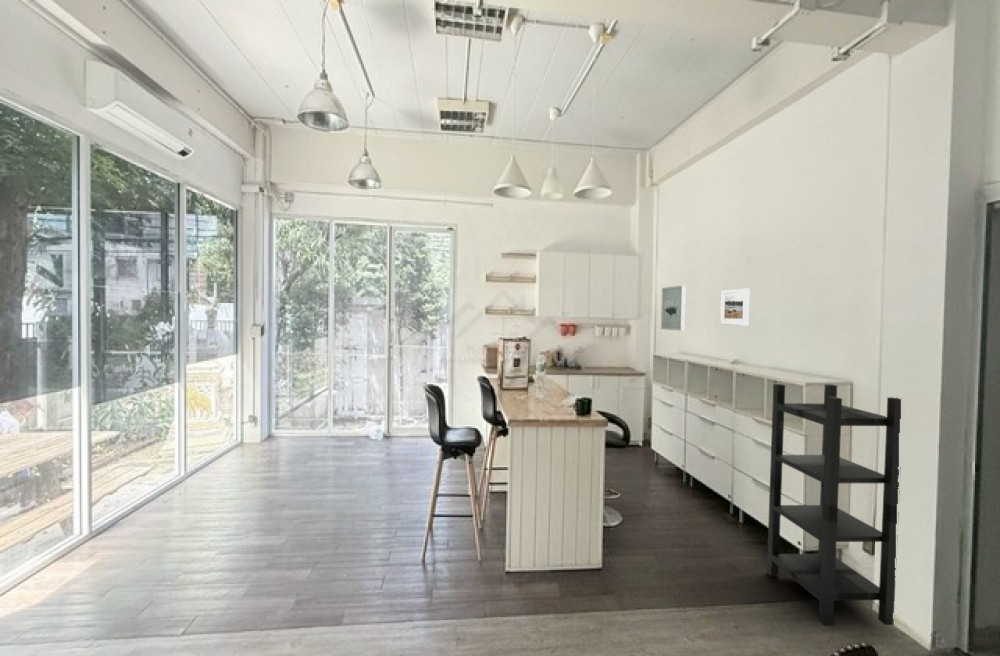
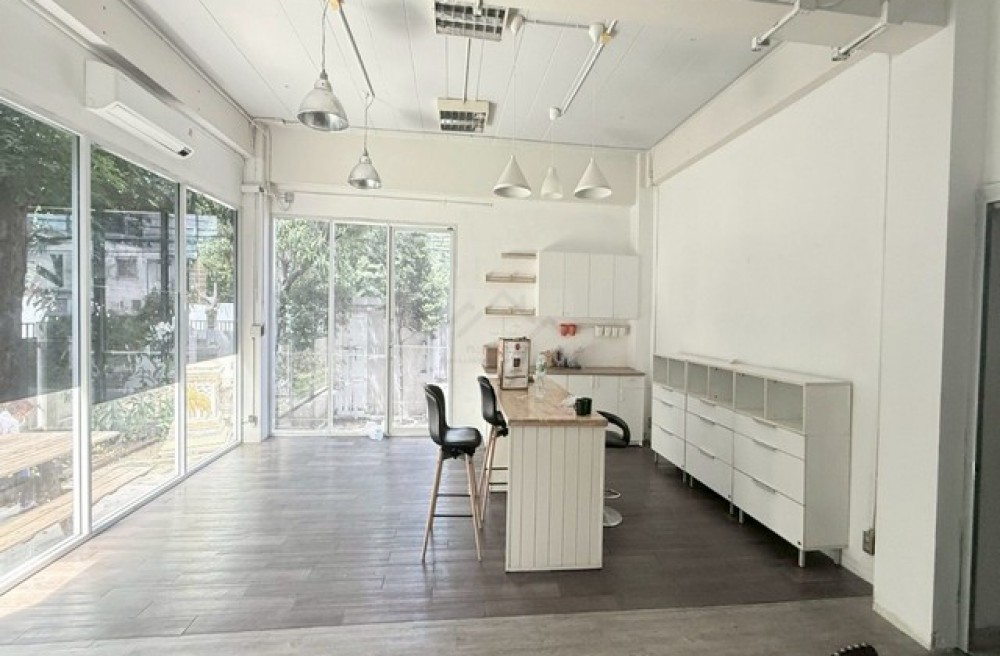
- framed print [719,288,751,327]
- shelving unit [766,383,902,627]
- wall art [660,284,687,332]
